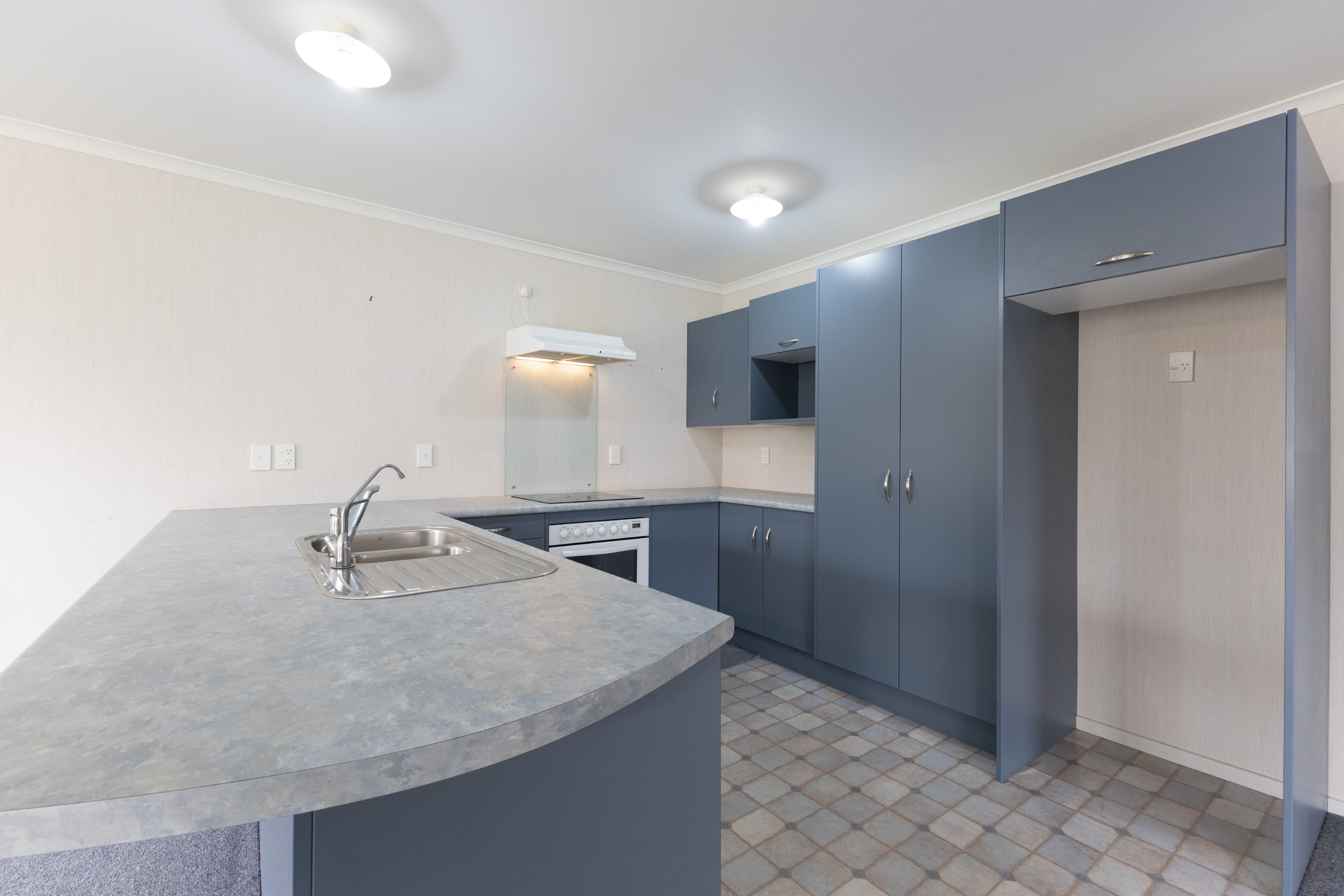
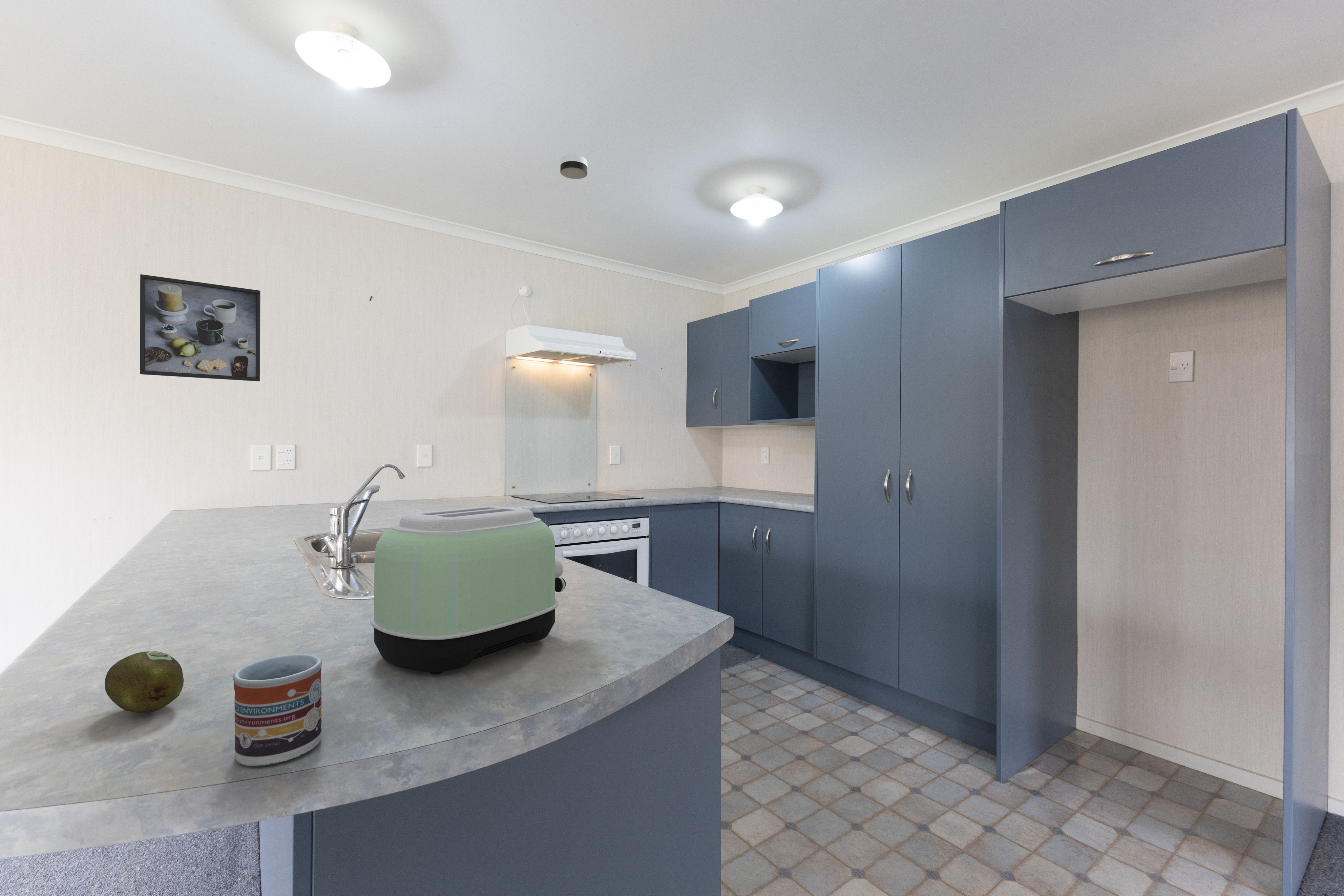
+ fruit [104,651,184,713]
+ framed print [139,274,261,382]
+ toaster [370,506,566,675]
+ cup [232,654,322,767]
+ smoke detector [560,154,588,179]
